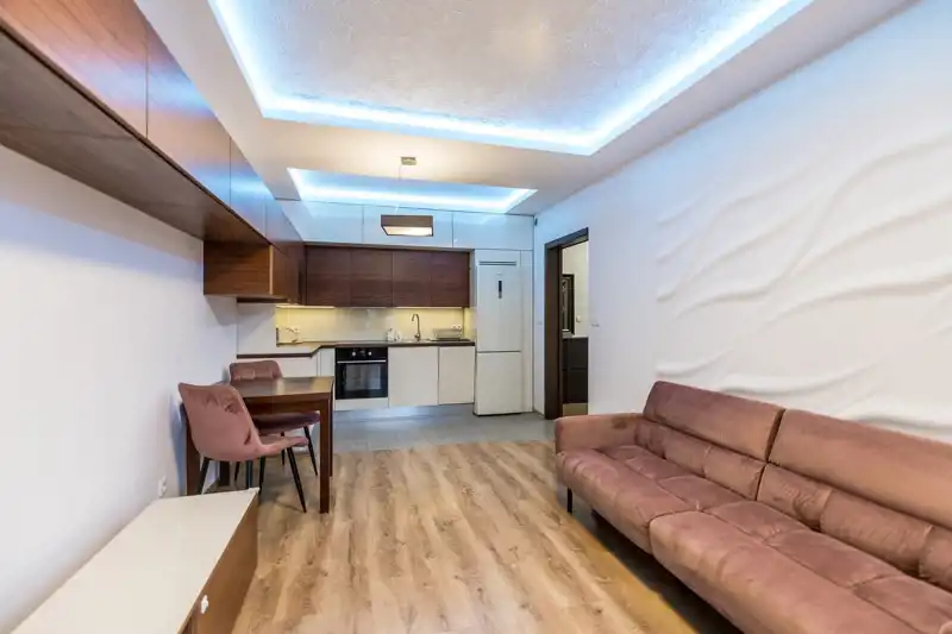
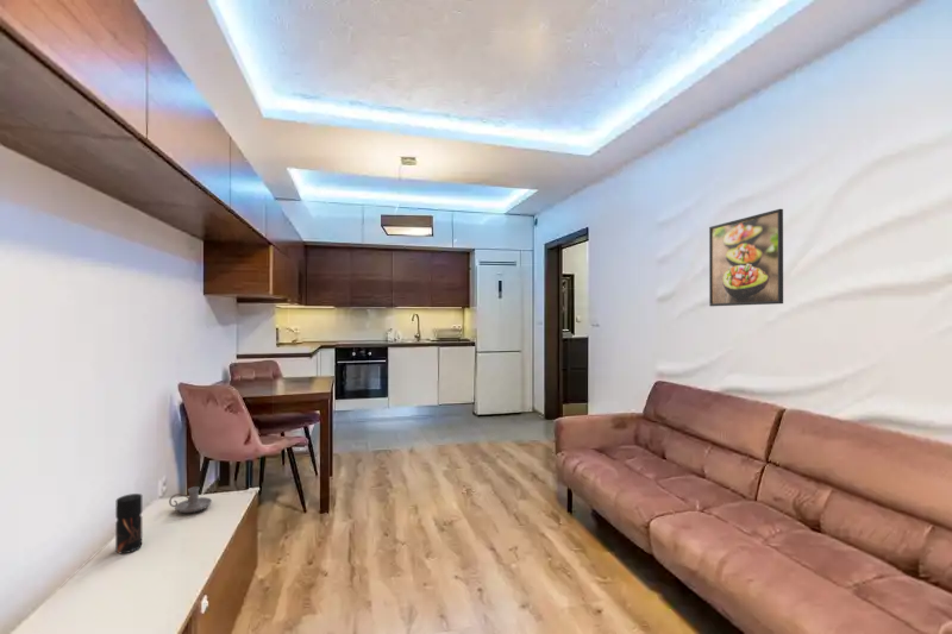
+ pepper grinder [114,492,143,554]
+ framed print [708,208,784,307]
+ candle holder [168,485,213,514]
